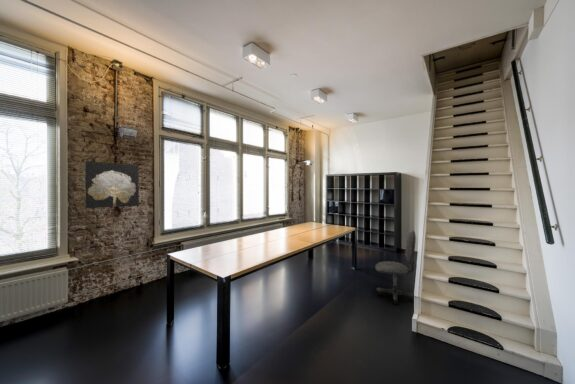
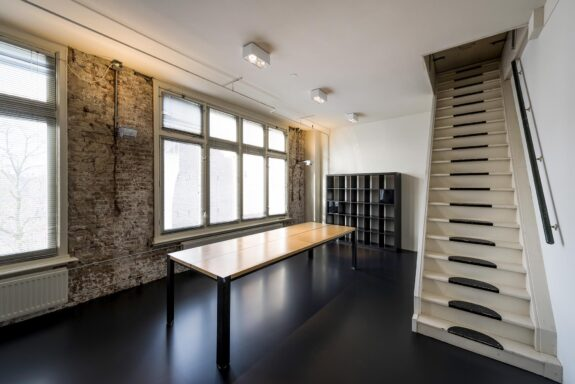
- wall art [84,160,140,209]
- office chair [374,229,417,305]
